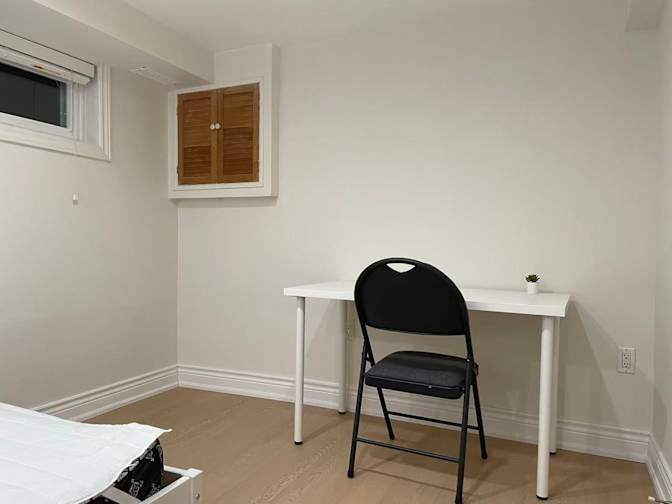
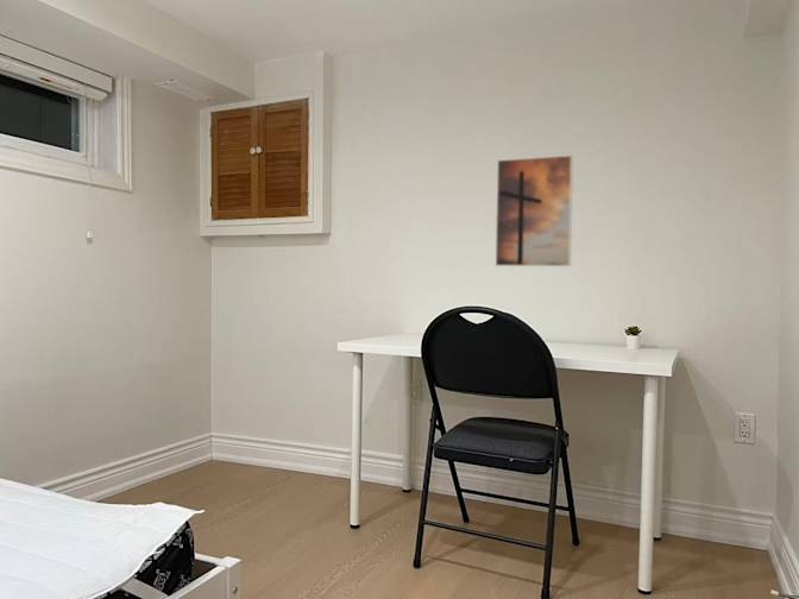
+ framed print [495,153,574,267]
